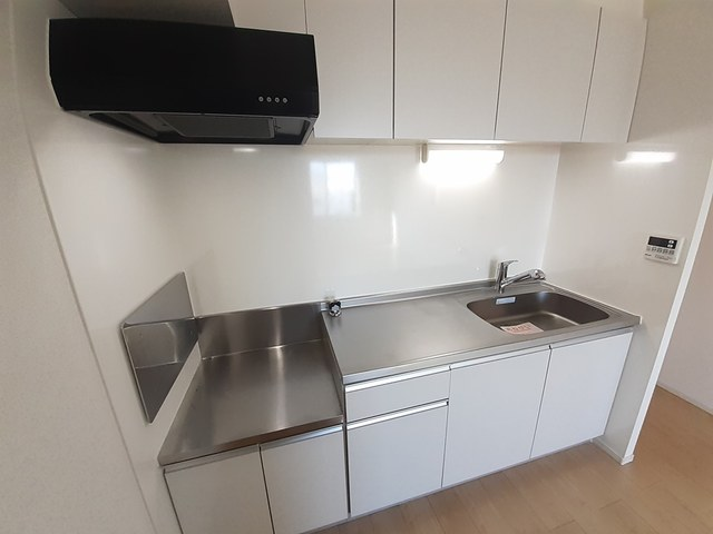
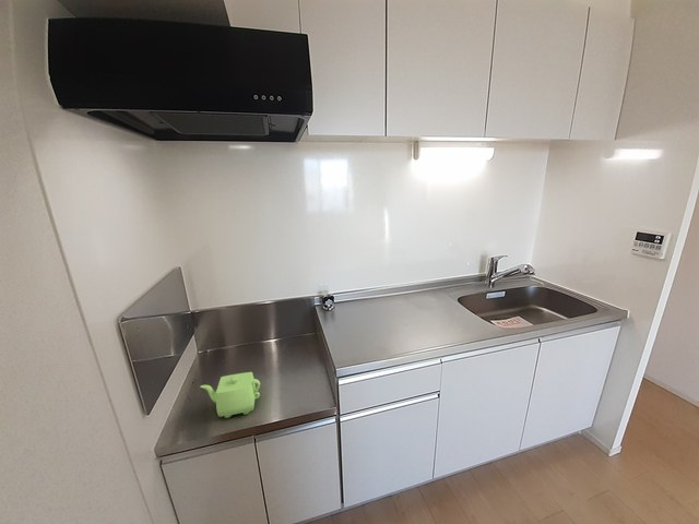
+ teapot [199,371,261,419]
